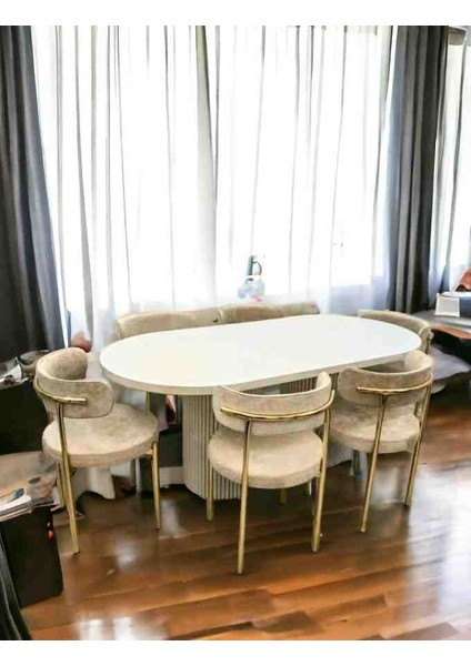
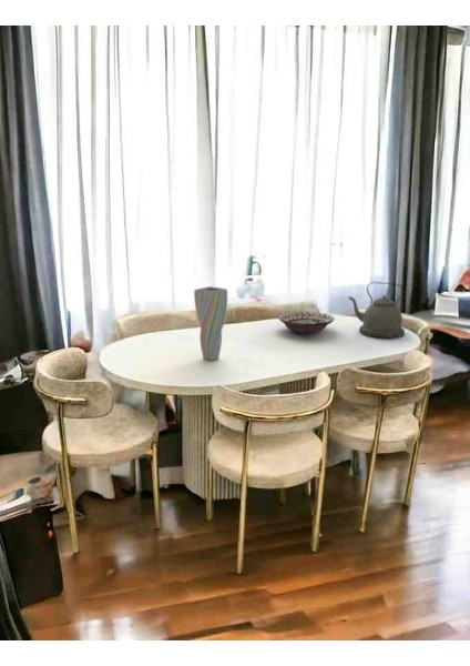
+ kettle [348,281,406,339]
+ decorative bowl [277,311,335,335]
+ vase [193,285,228,362]
